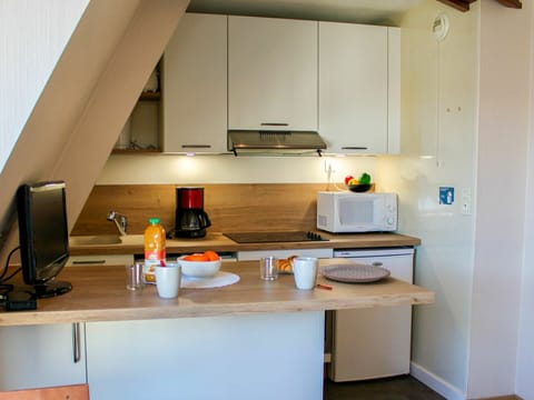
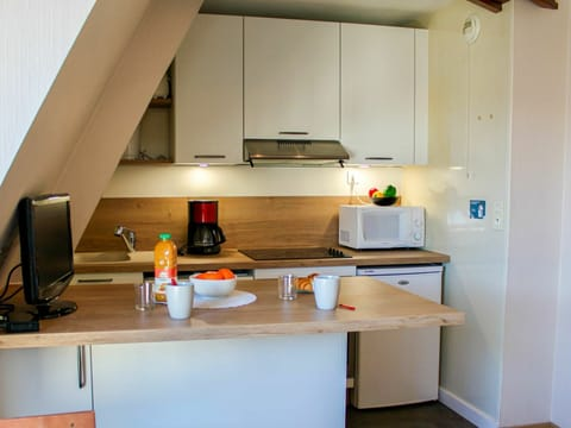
- plate [317,263,392,283]
